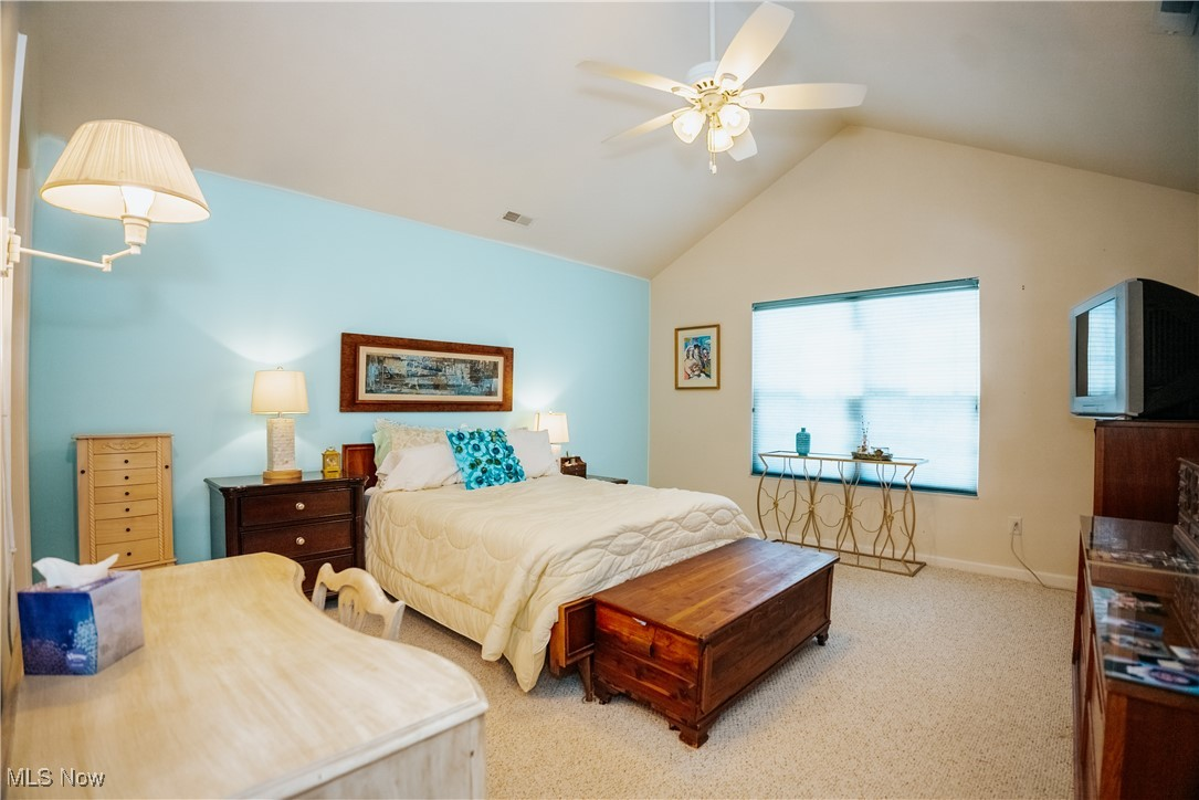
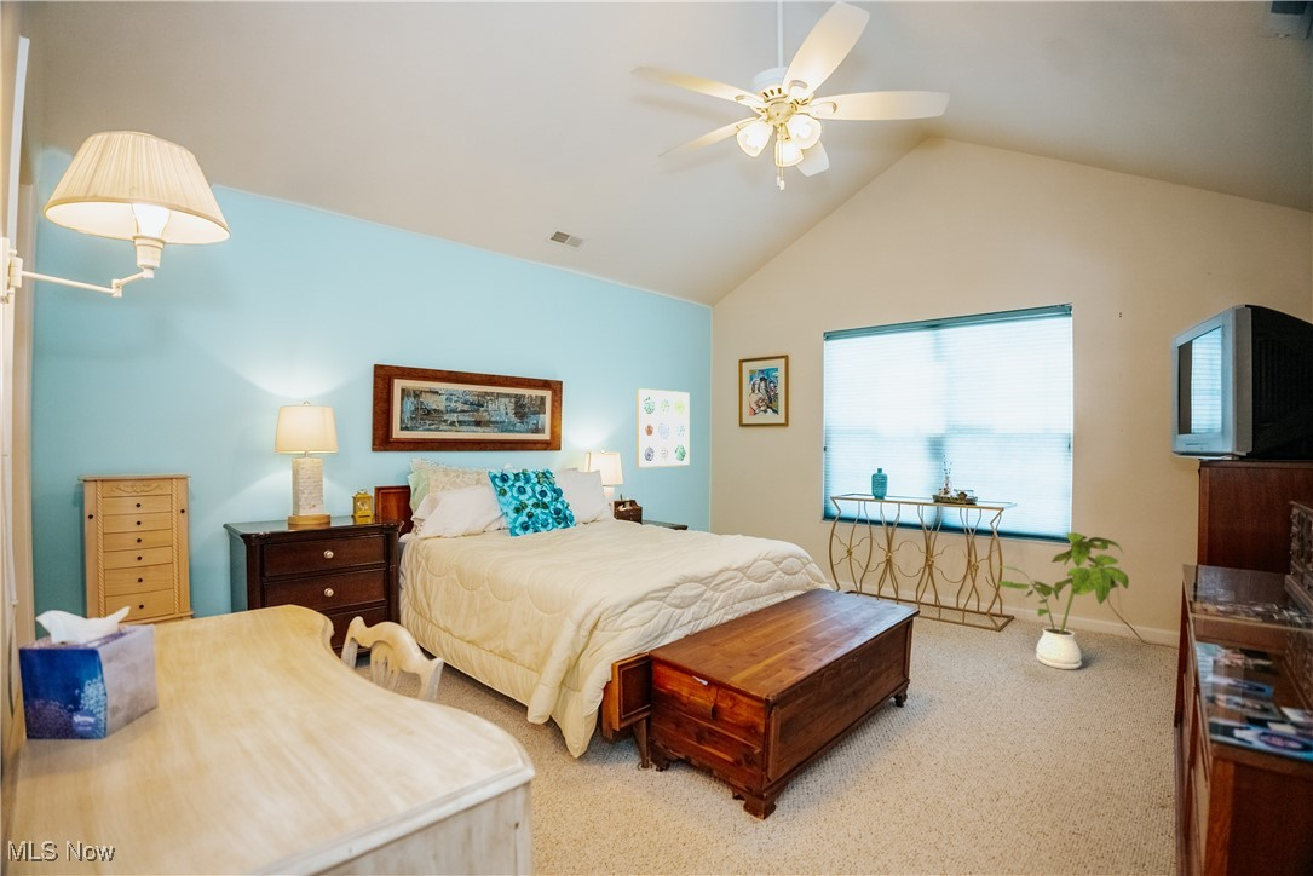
+ house plant [985,531,1130,670]
+ wall art [637,387,691,469]
